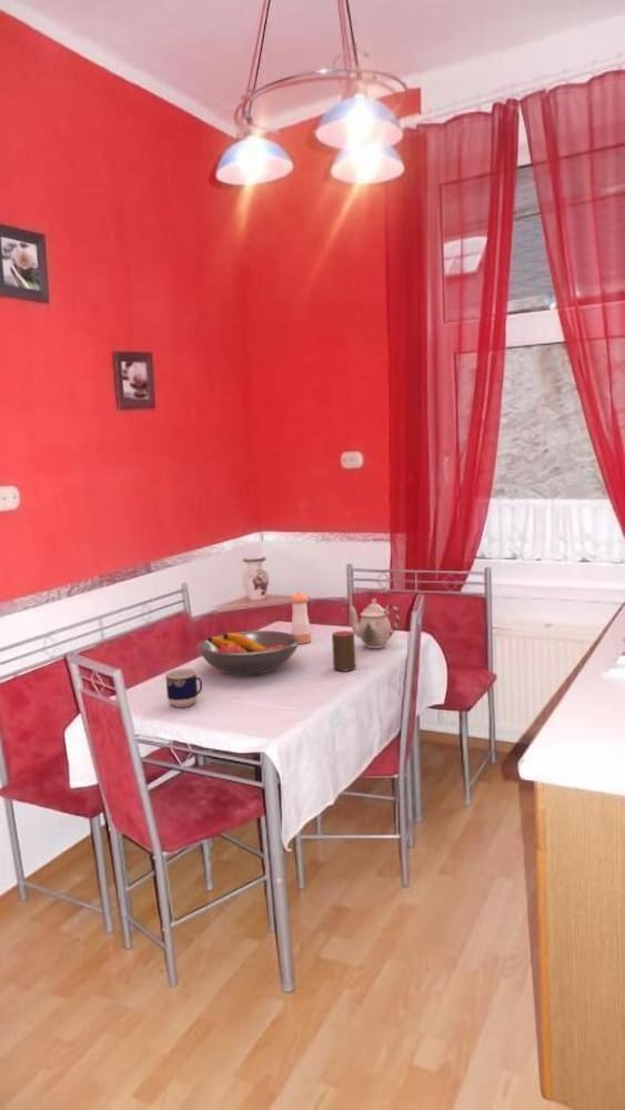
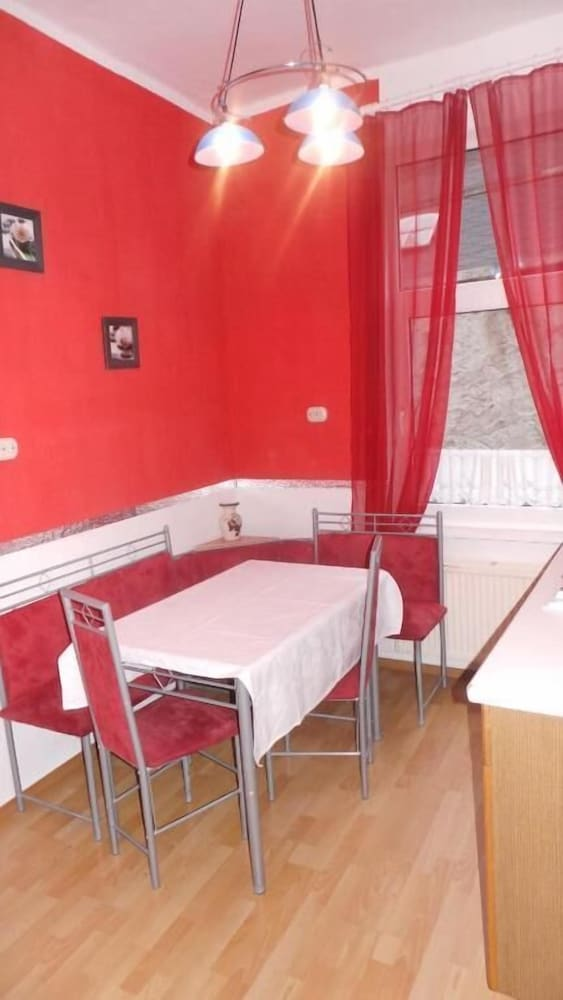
- pepper shaker [289,591,312,645]
- cup [164,667,203,708]
- fruit bowl [196,629,300,676]
- cup [331,629,356,673]
- teapot [347,597,400,649]
